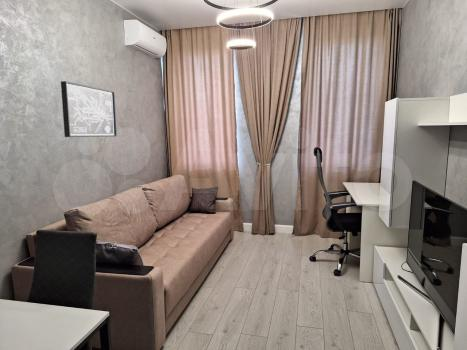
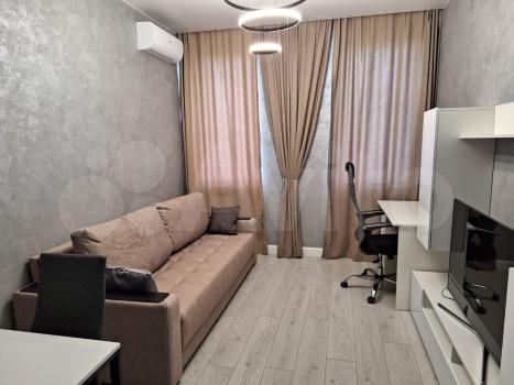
- wall art [60,80,118,138]
